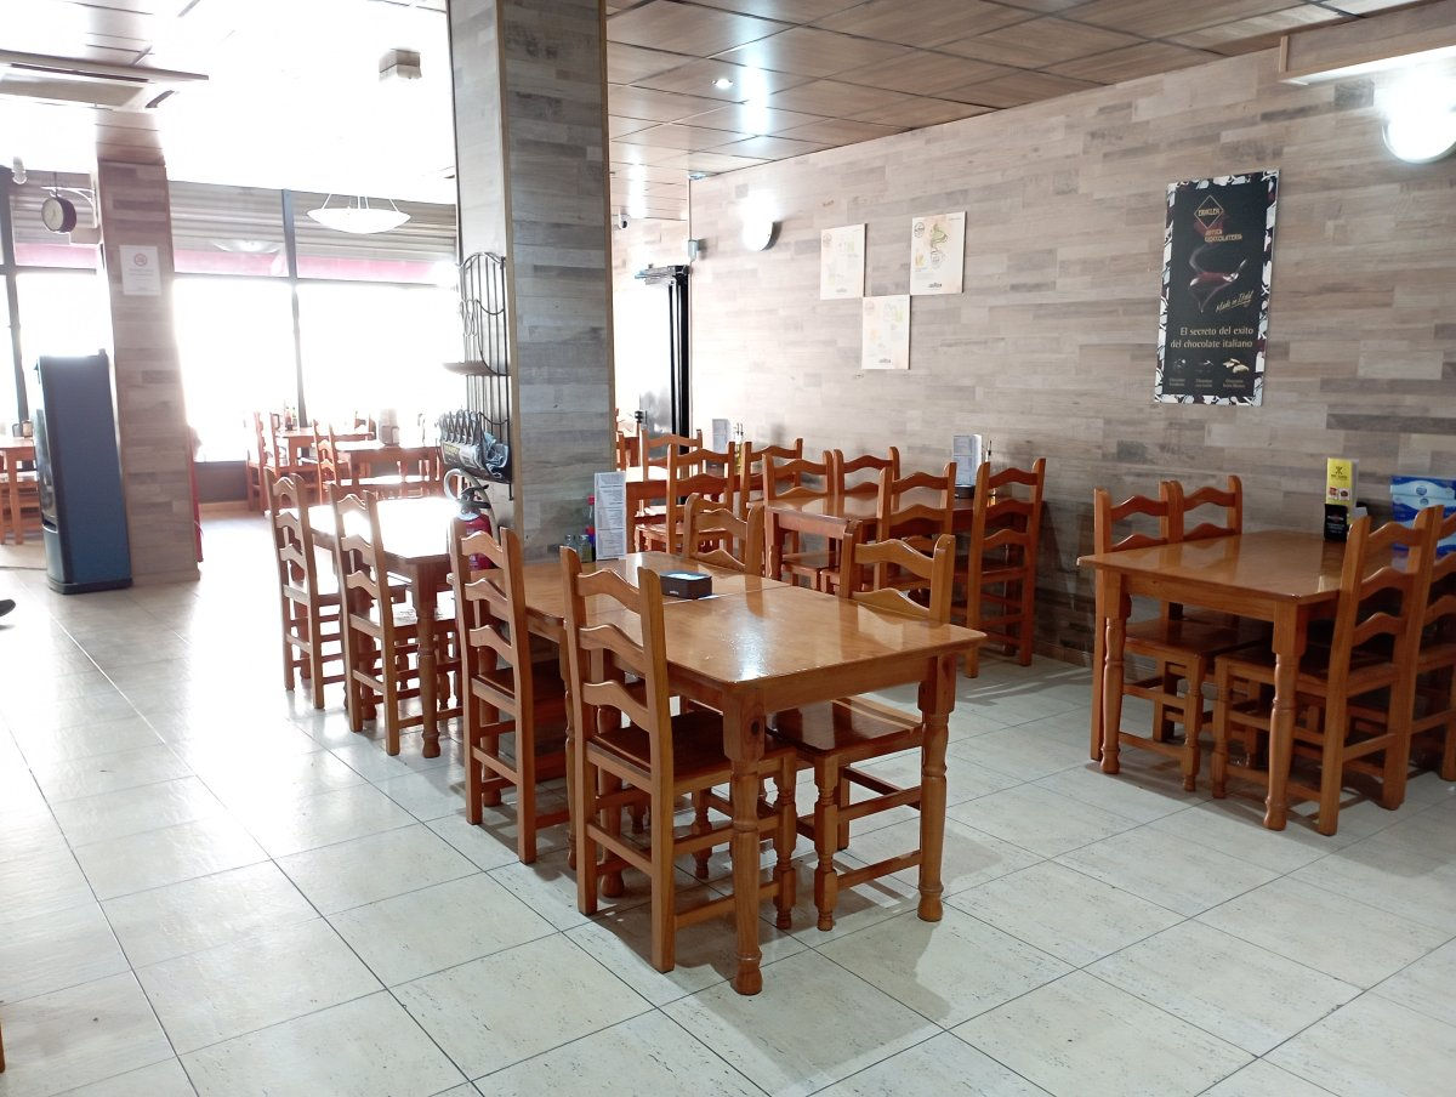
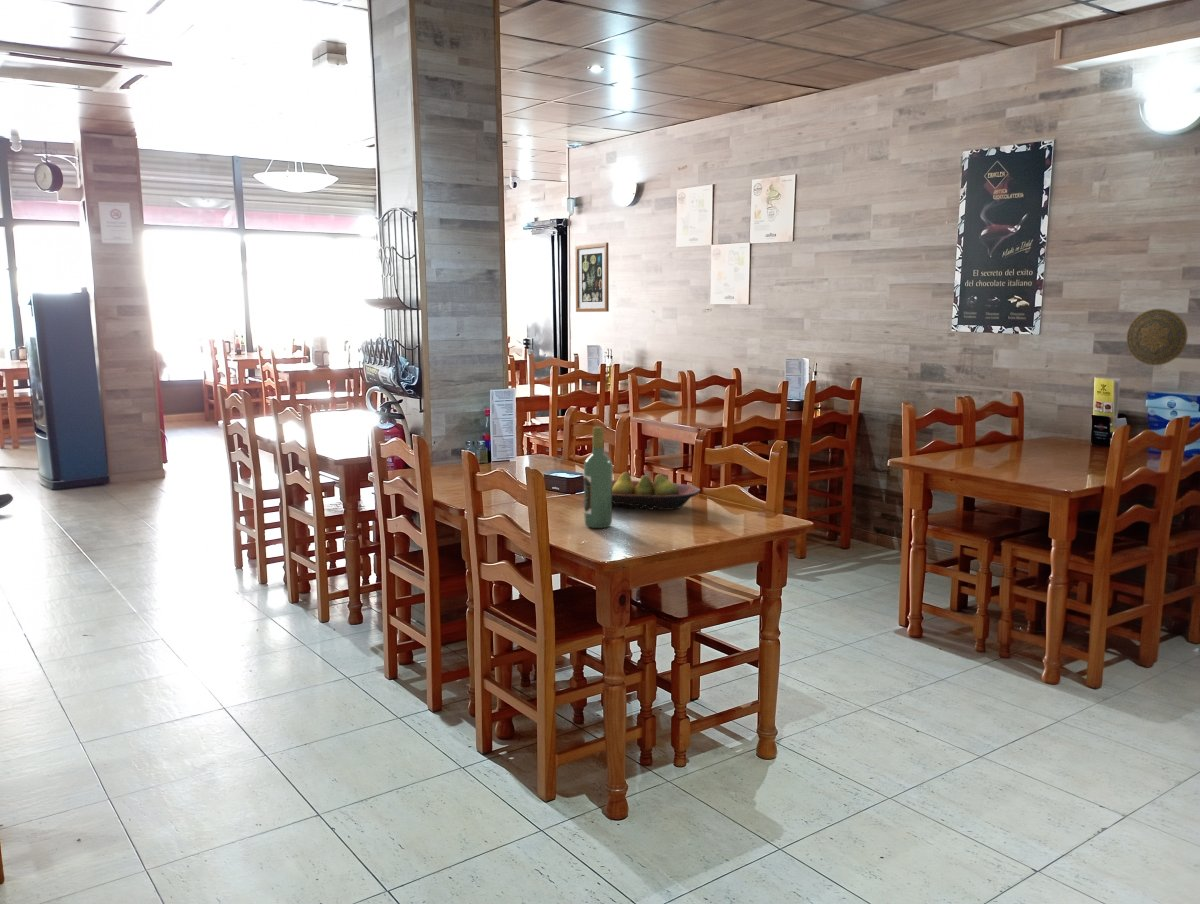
+ wine bottle [583,426,614,529]
+ decorative plate [1126,308,1188,366]
+ wall art [574,241,610,313]
+ fruit bowl [612,471,701,511]
